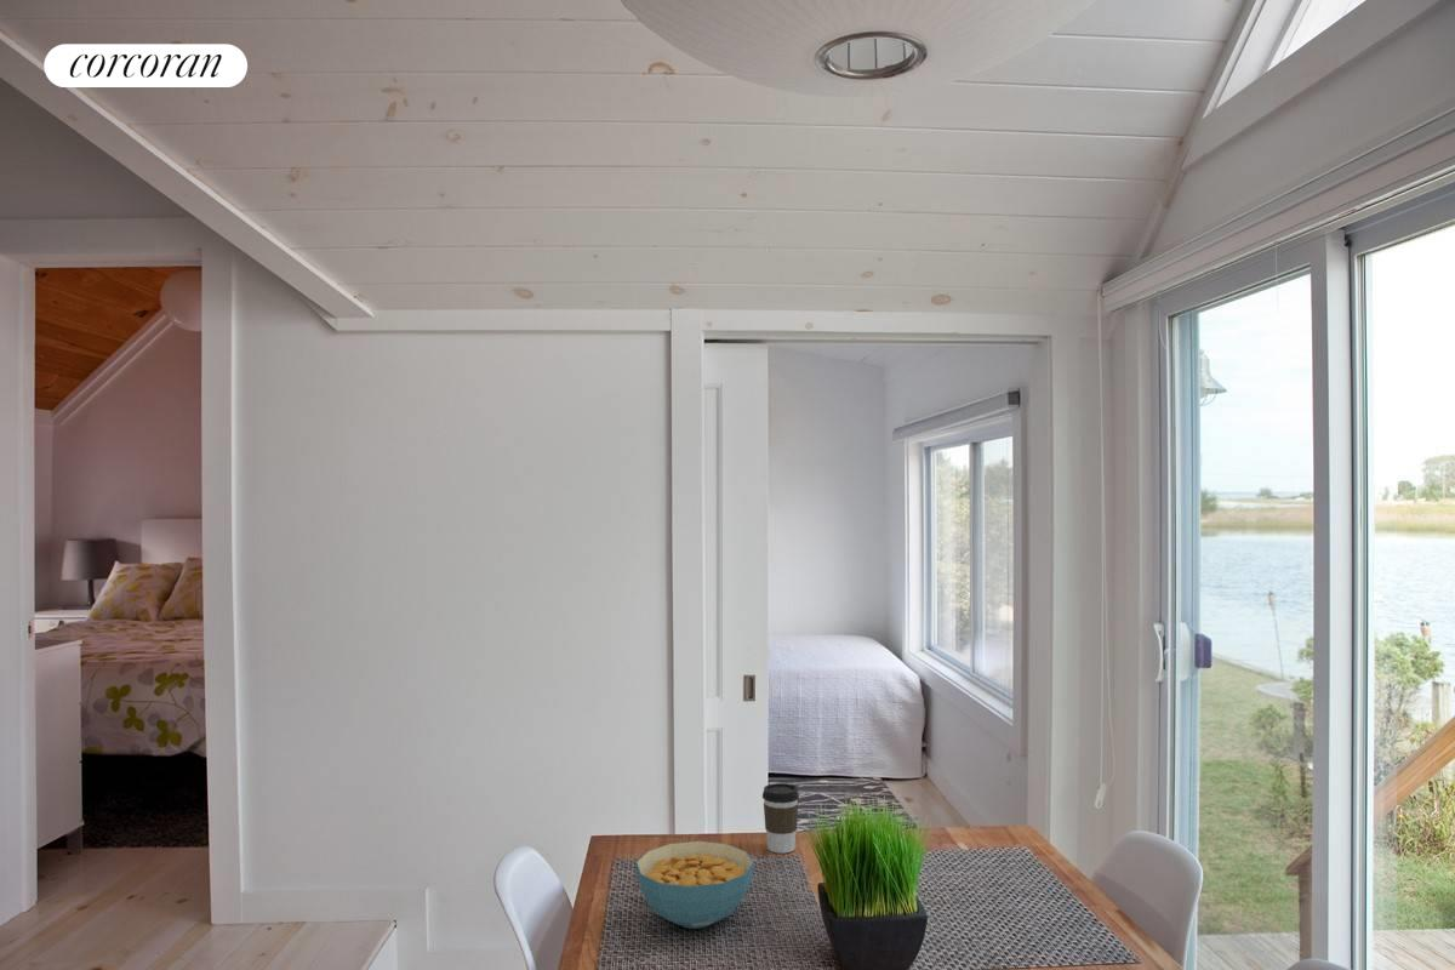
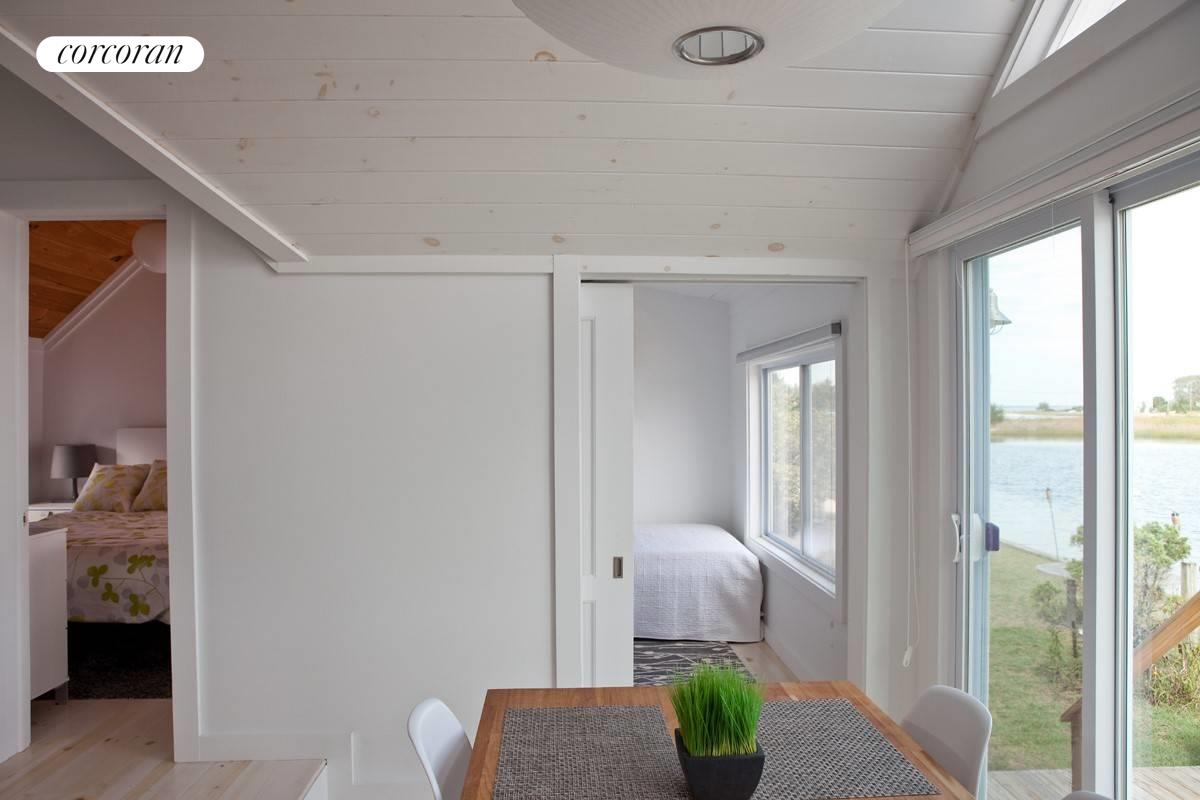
- cereal bowl [634,840,755,930]
- coffee cup [761,782,800,855]
